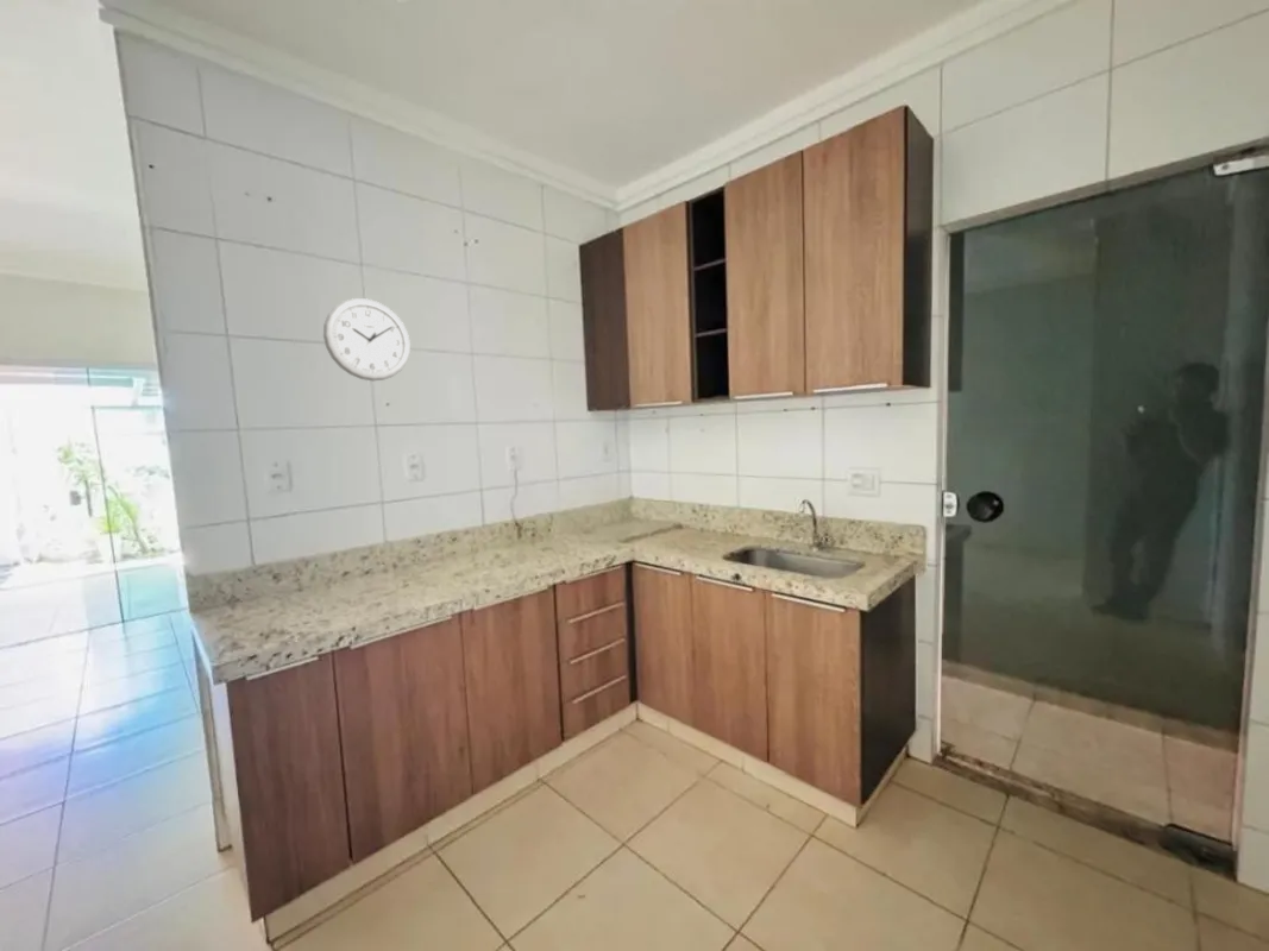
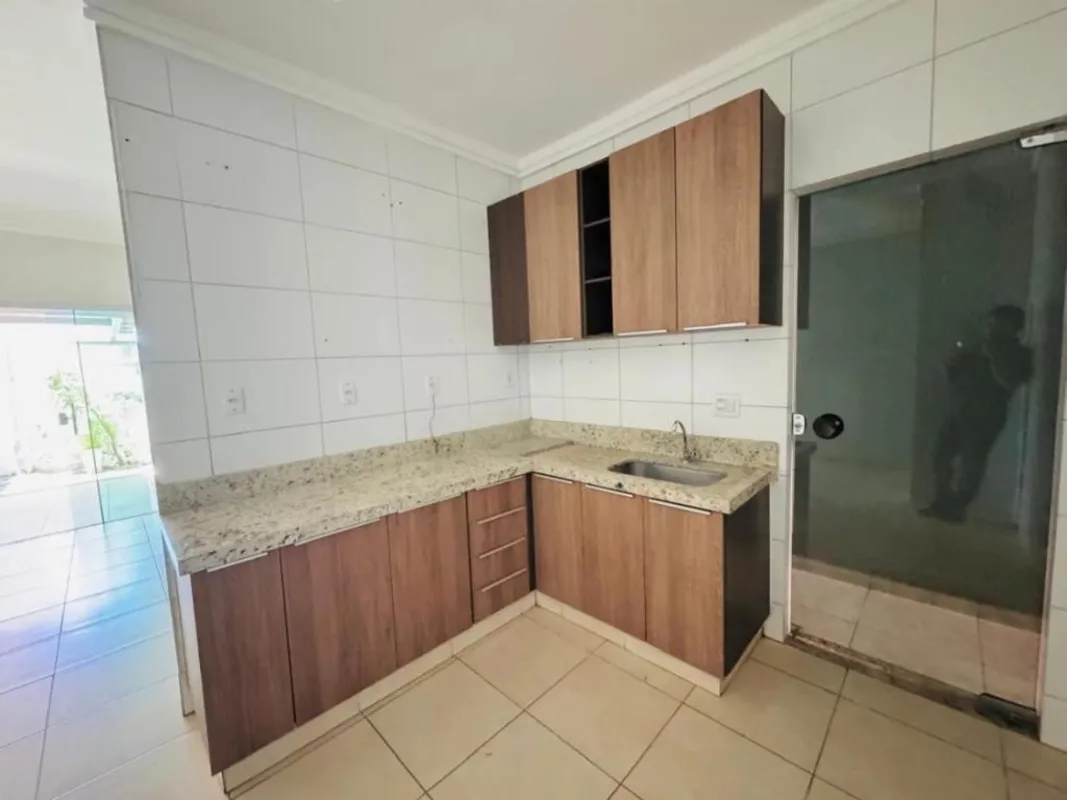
- wall clock [322,297,412,382]
